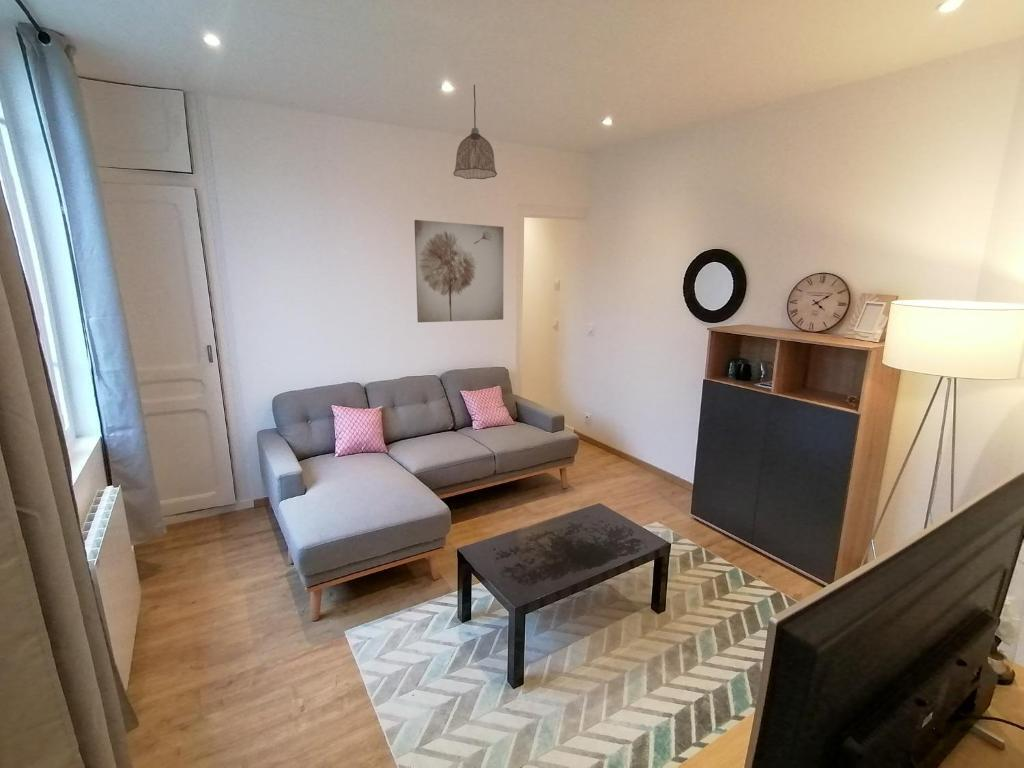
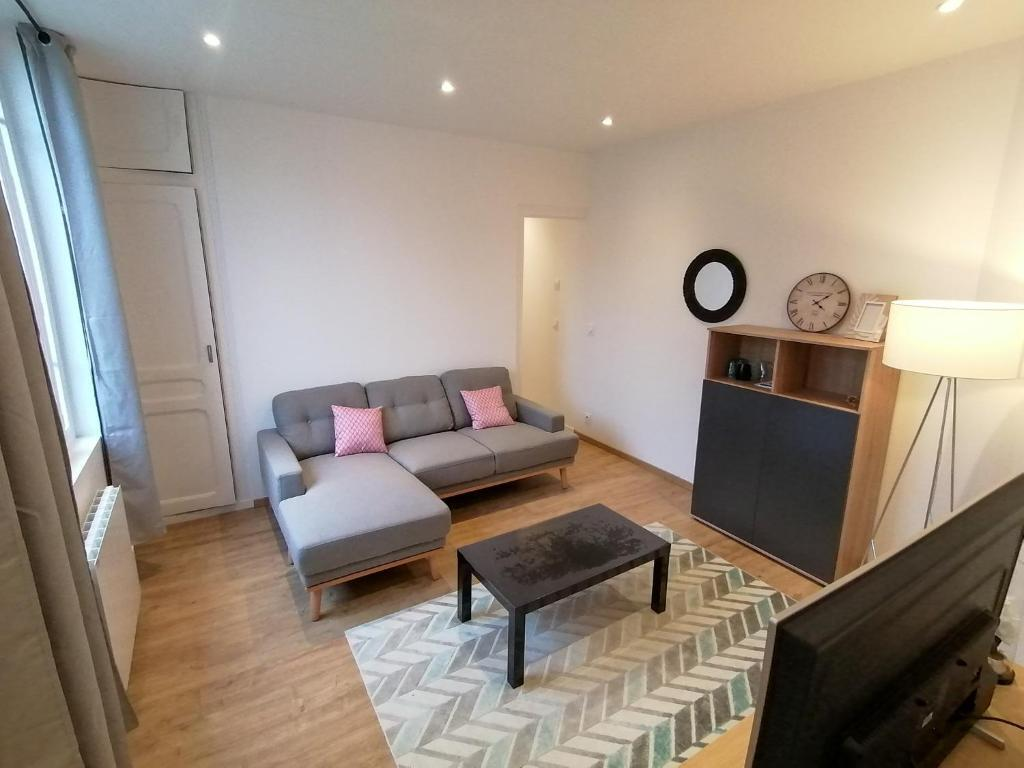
- pendant lamp [452,84,498,180]
- wall art [413,219,505,323]
